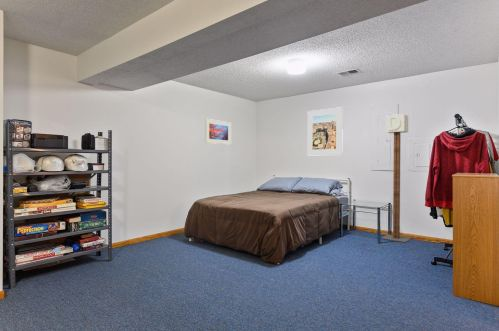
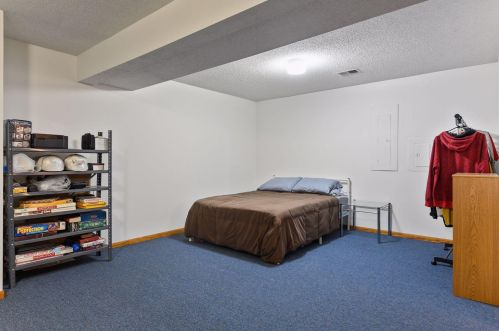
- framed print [204,118,232,146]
- speaker [381,113,411,243]
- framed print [306,106,344,156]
